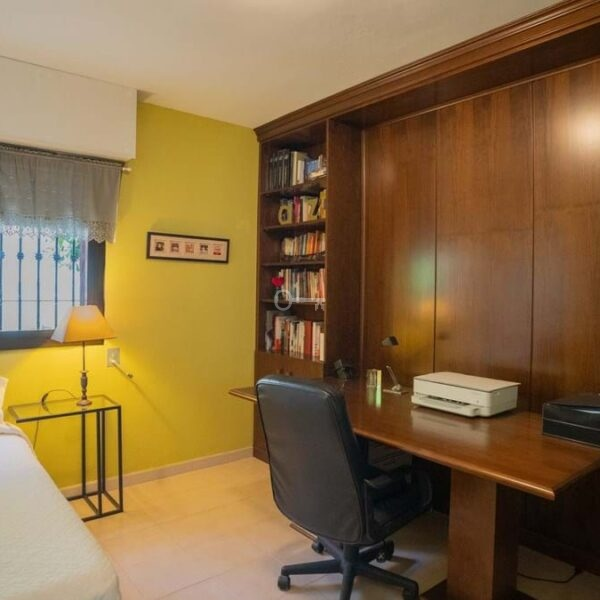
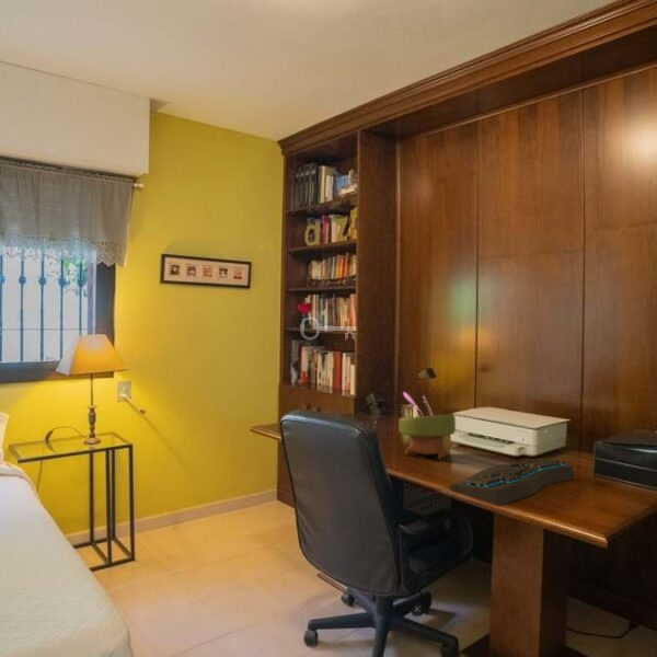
+ plant [397,391,457,461]
+ keyboard [448,458,576,506]
